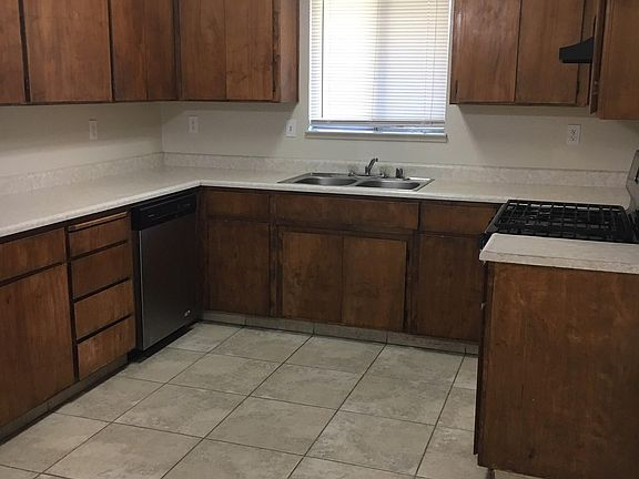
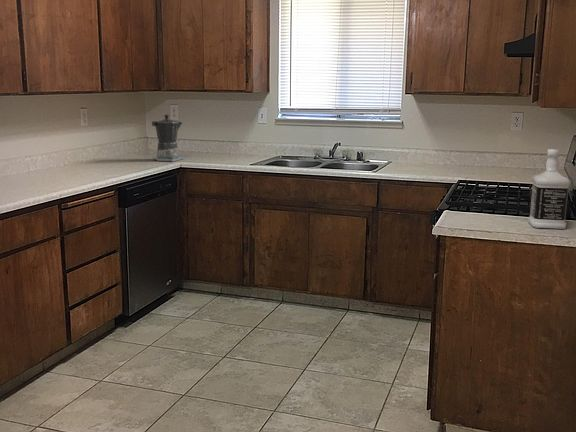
+ coffee maker [151,113,186,162]
+ bottle [527,148,571,230]
